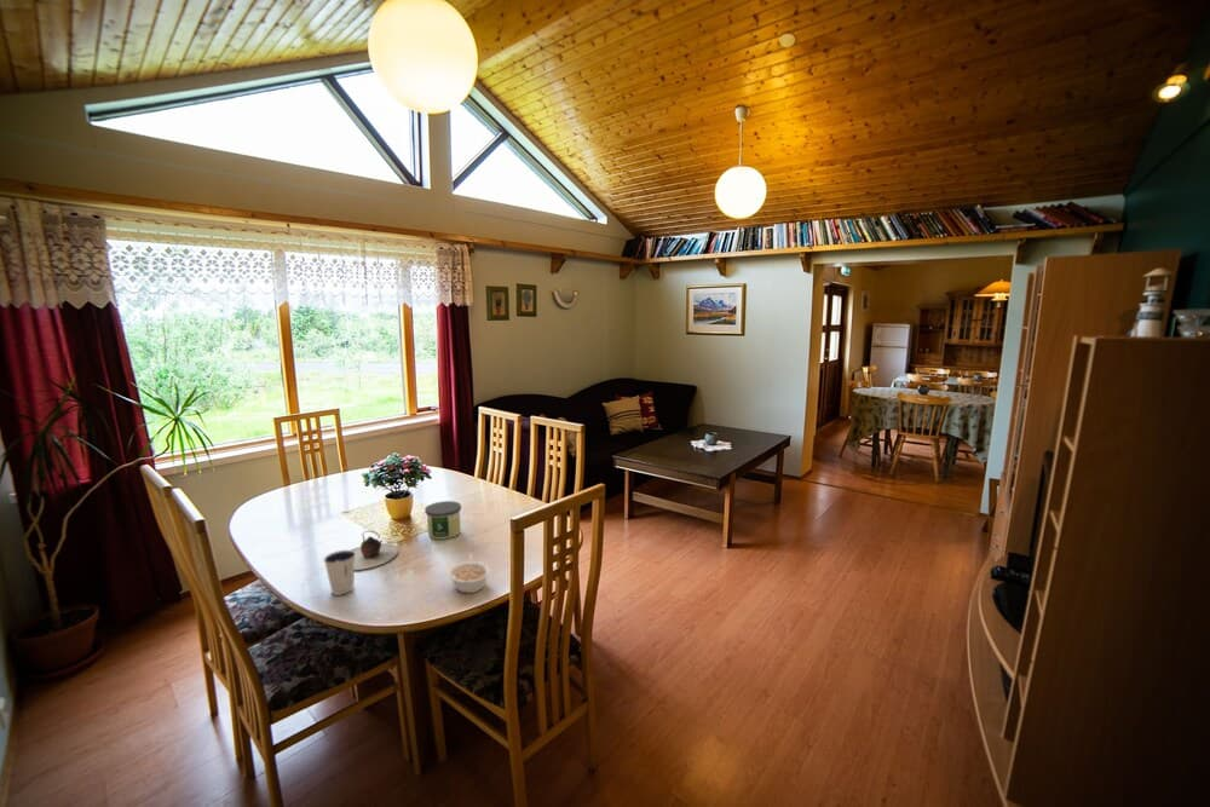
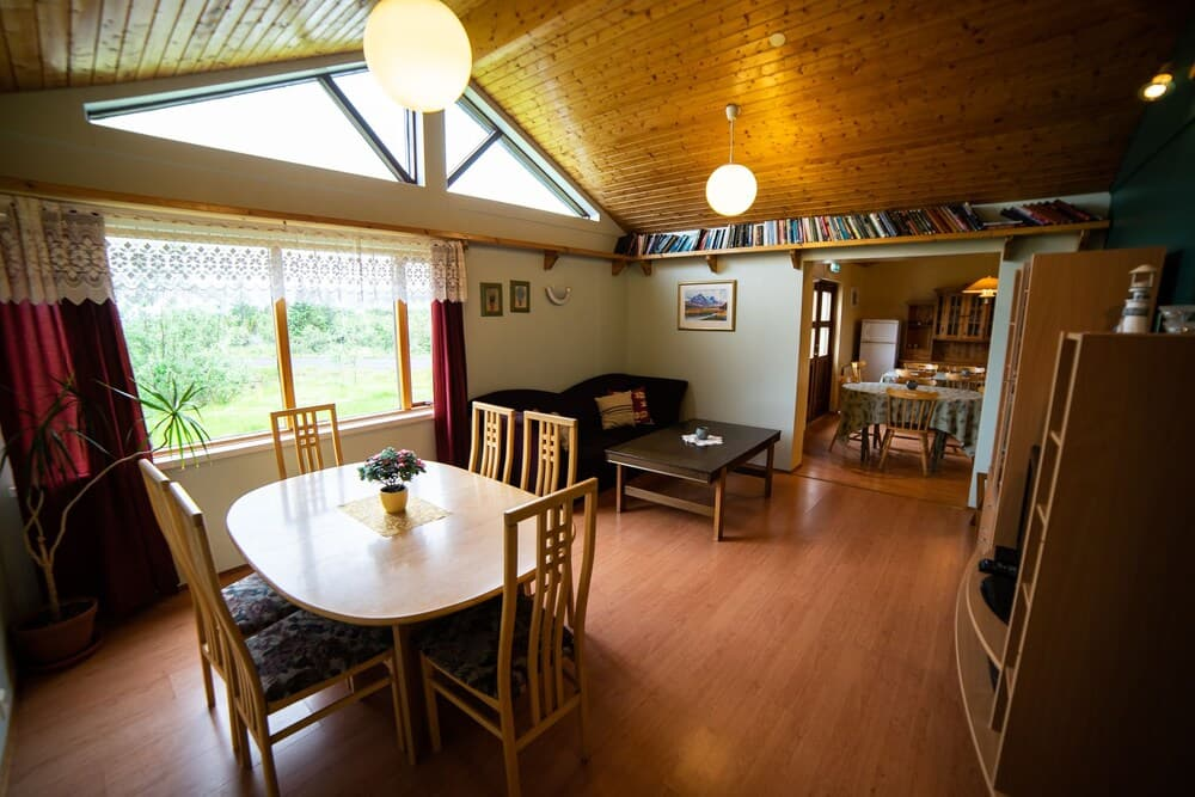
- teapot [350,530,399,571]
- legume [446,553,491,594]
- candle [424,500,462,541]
- dixie cup [323,549,356,596]
